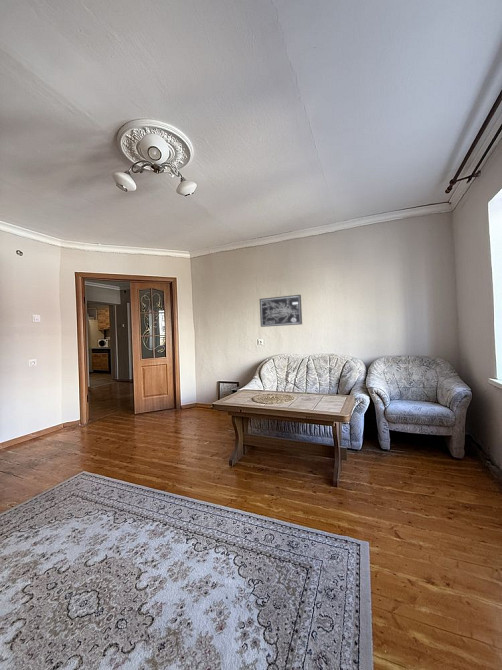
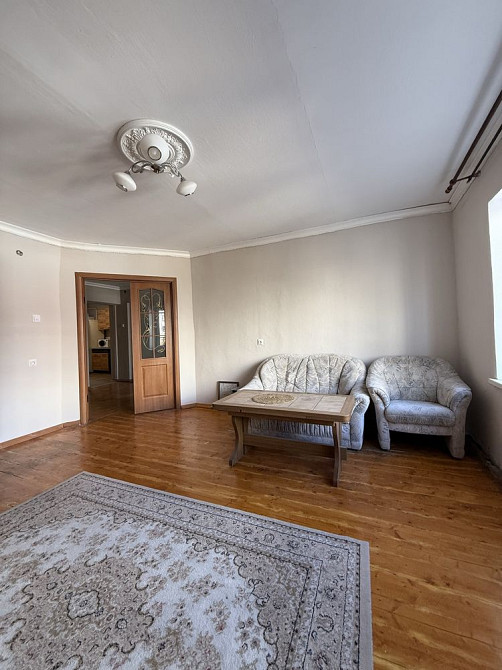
- wall art [259,294,303,328]
